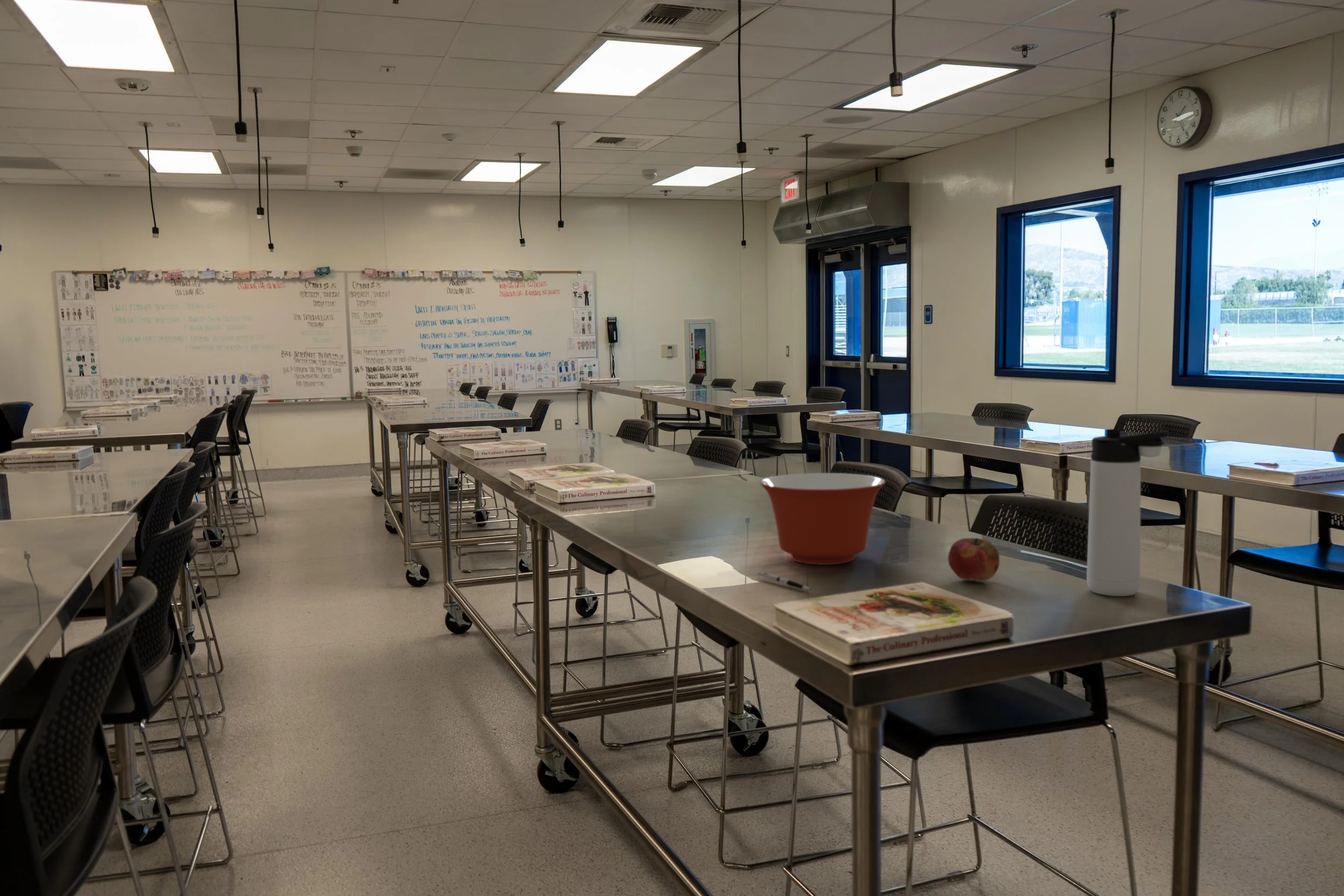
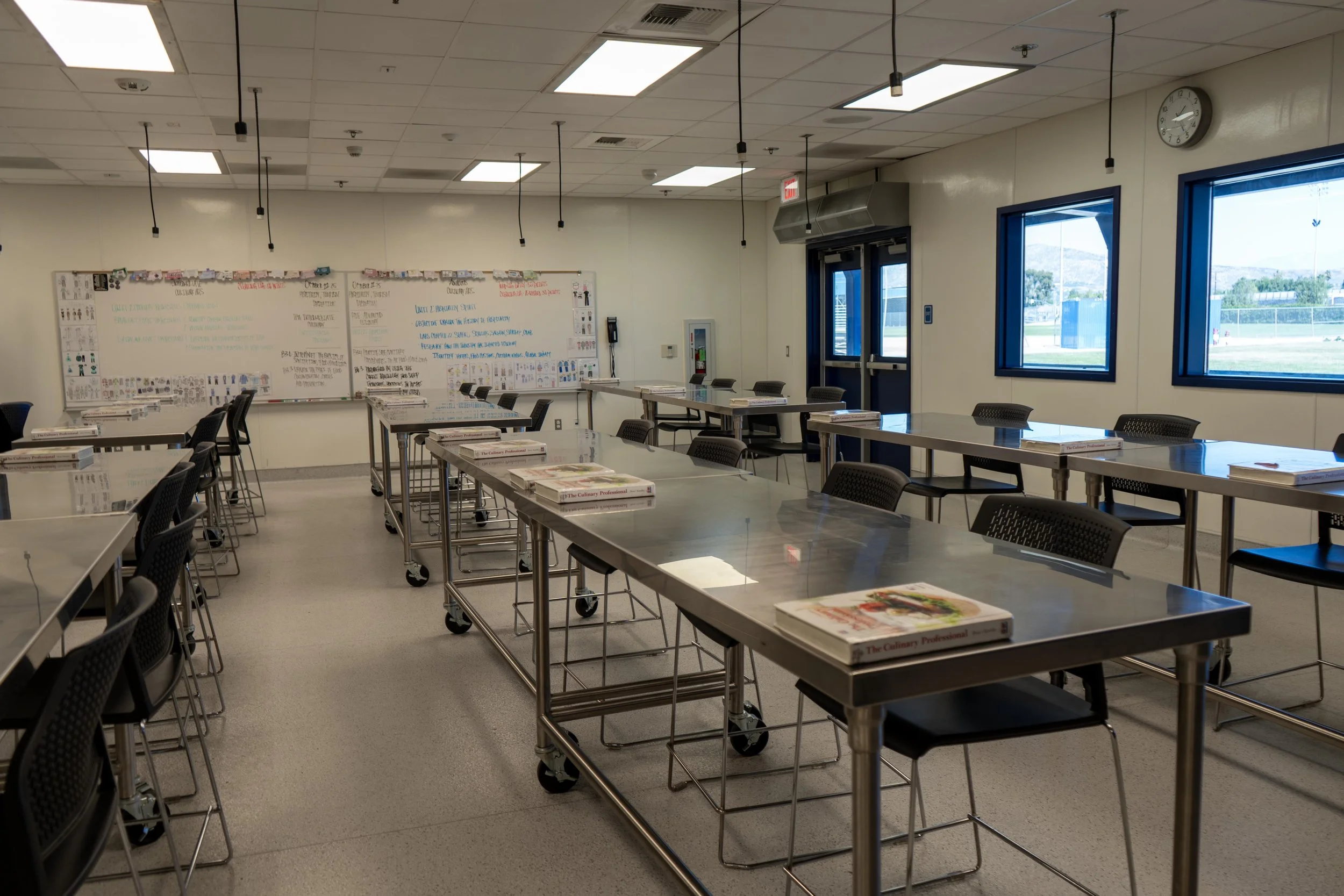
- thermos bottle [1086,428,1169,597]
- mixing bowl [759,472,886,565]
- pen [756,571,812,591]
- fruit [947,537,1000,582]
